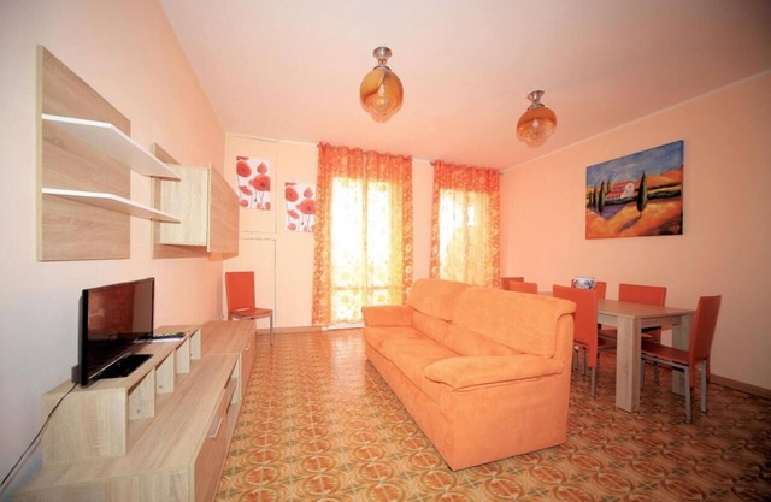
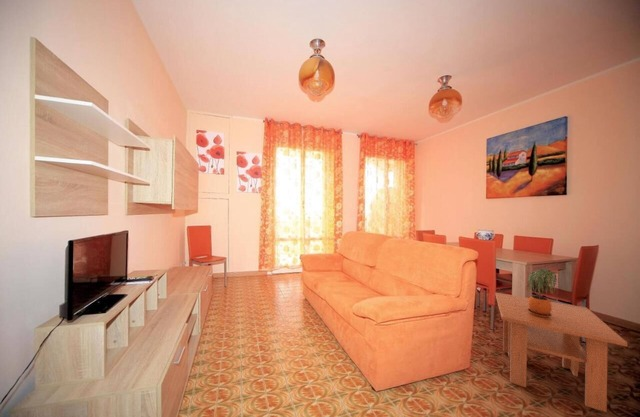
+ potted plant [525,268,559,317]
+ coffee table [494,292,628,413]
